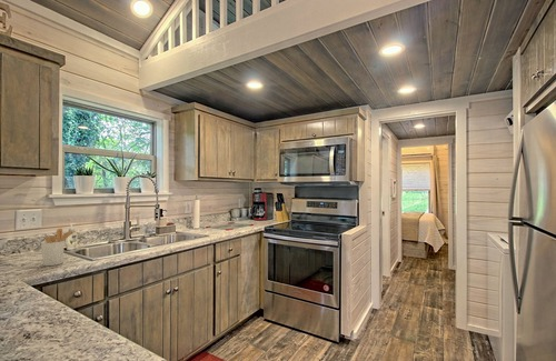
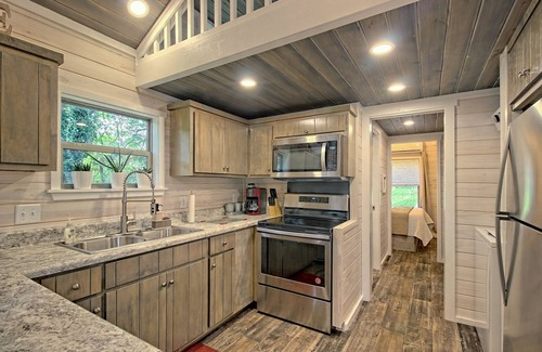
- utensil holder [40,228,77,267]
